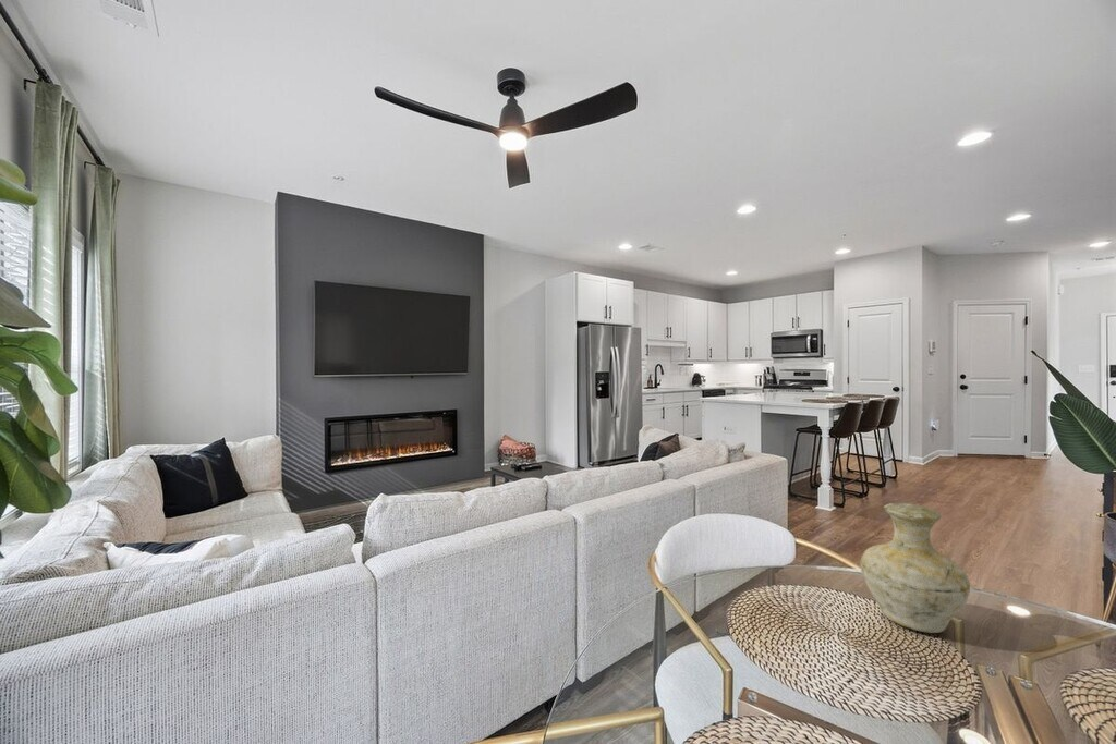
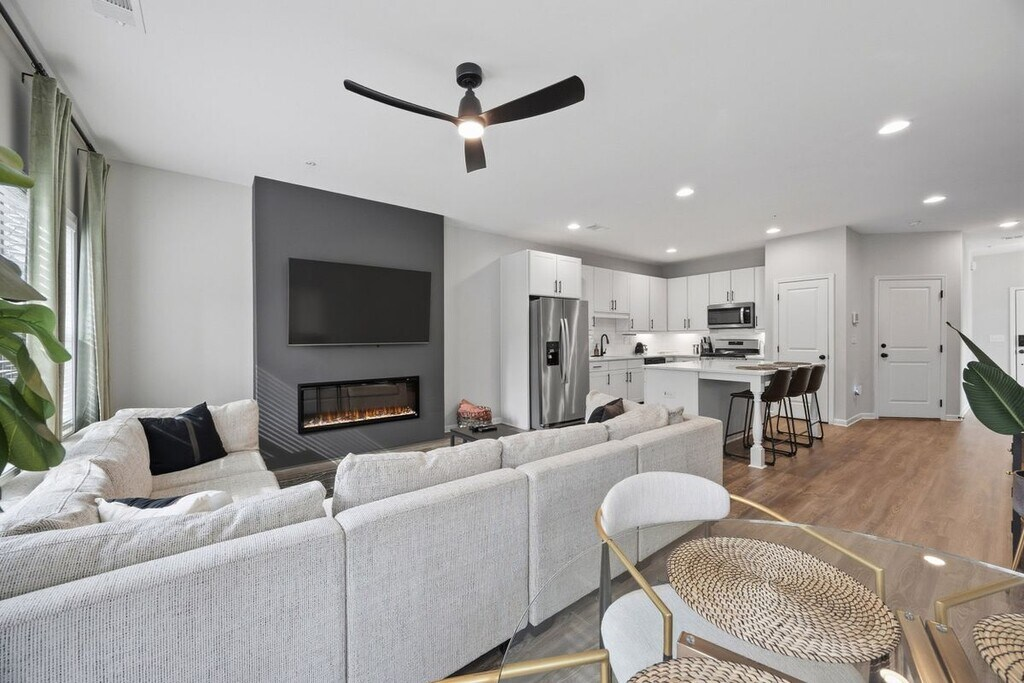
- vase [860,502,971,634]
